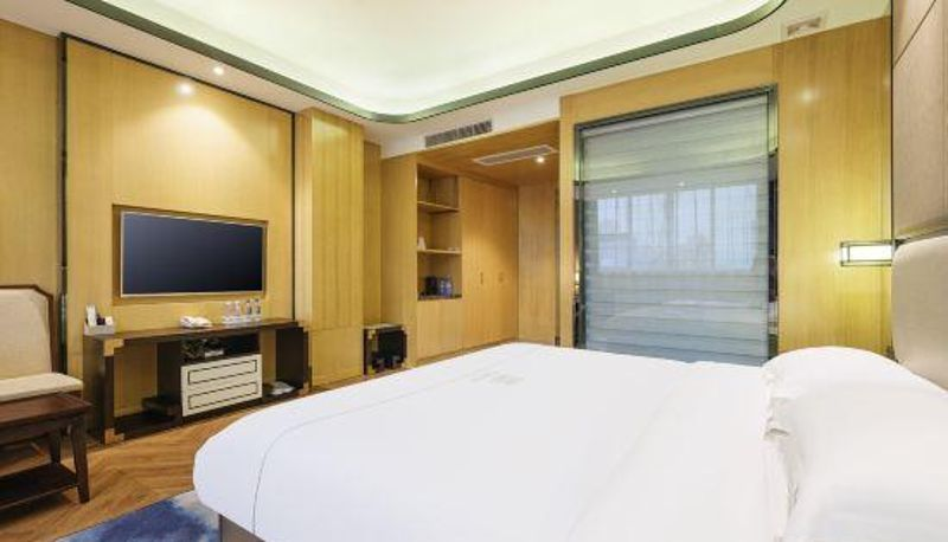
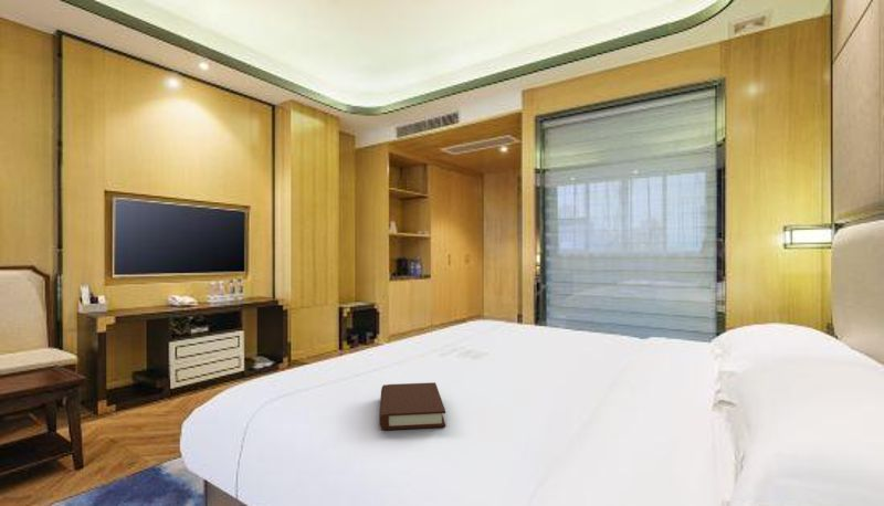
+ book [378,381,446,431]
